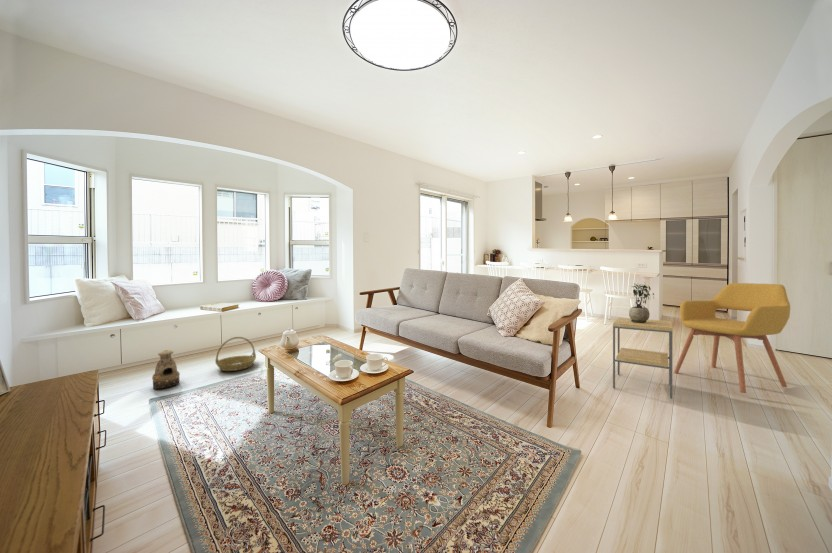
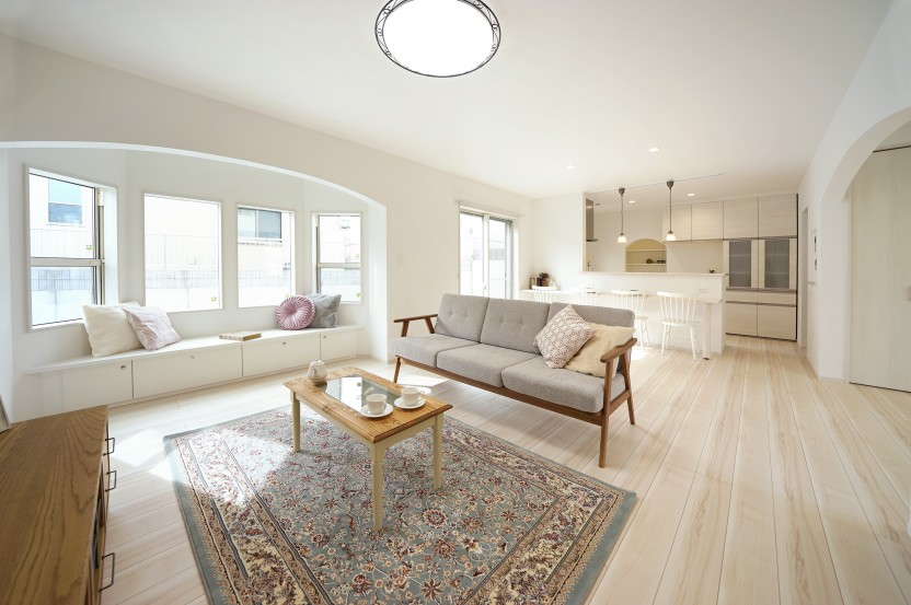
- side table [612,317,673,399]
- lantern [151,349,181,390]
- armchair [673,282,791,394]
- basket [214,336,257,372]
- potted plant [628,281,655,323]
